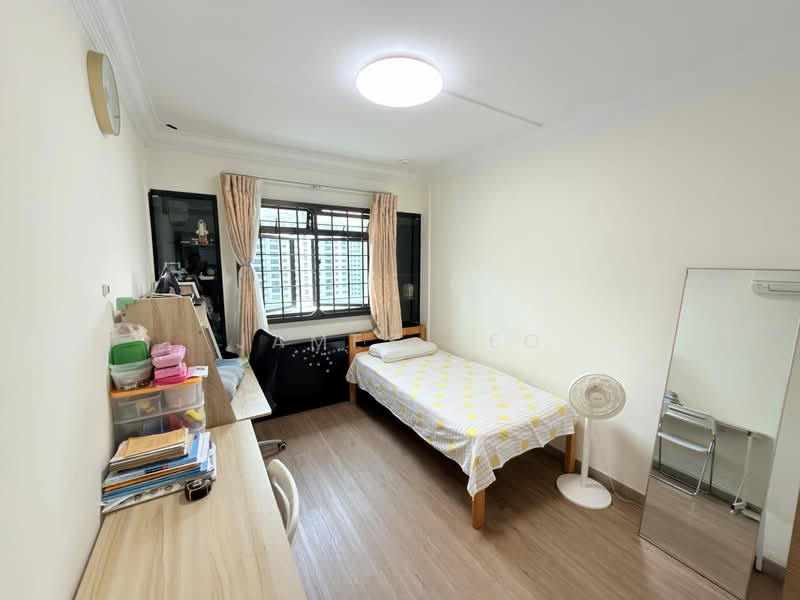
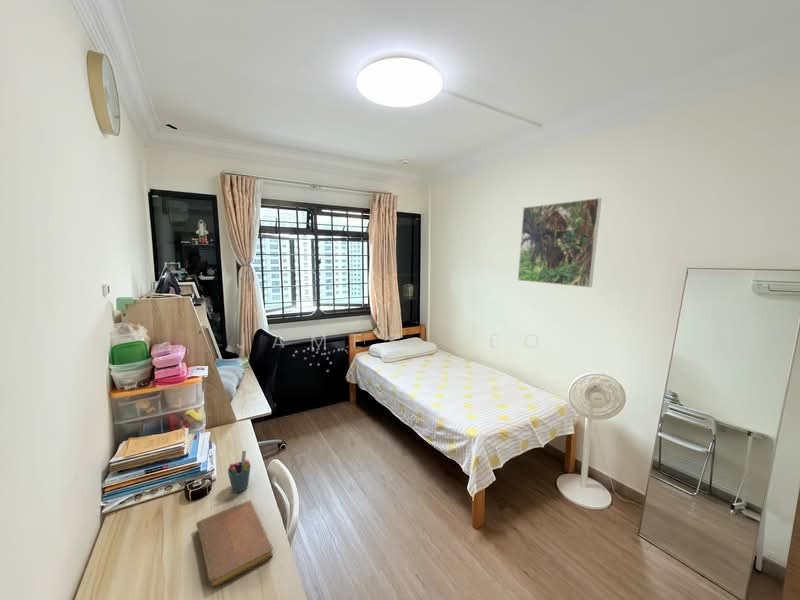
+ notebook [195,499,274,590]
+ pen holder [227,450,252,493]
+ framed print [517,197,603,288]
